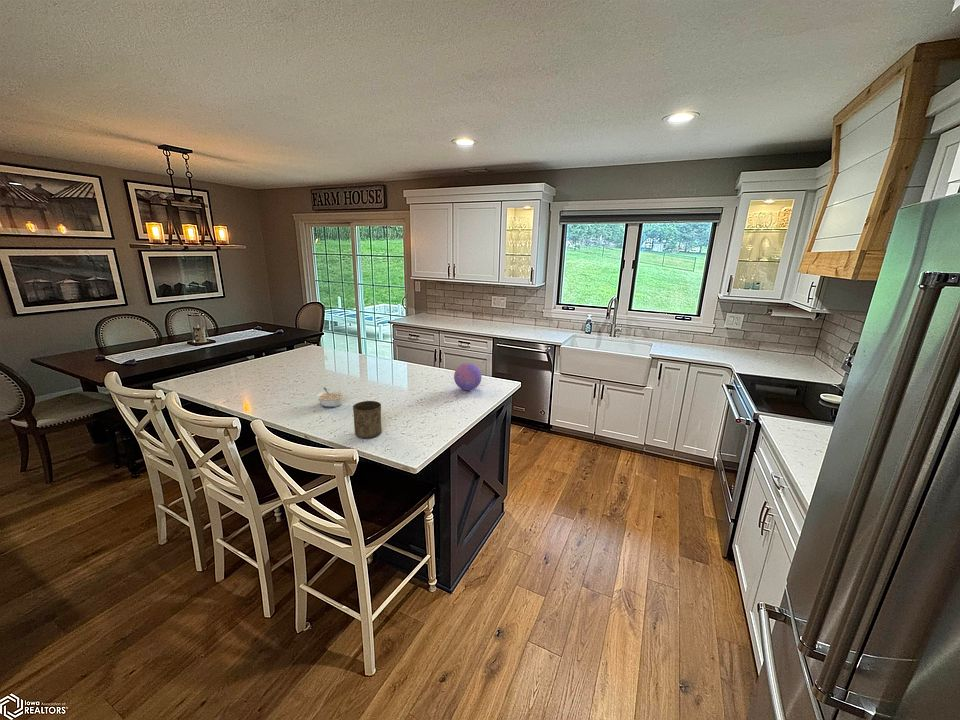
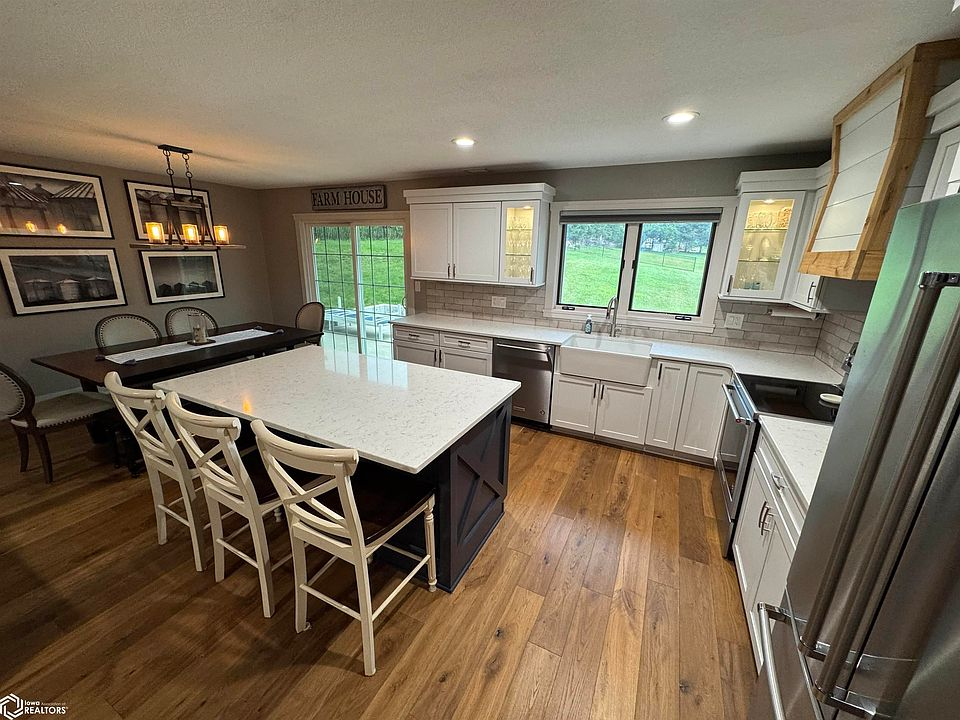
- cup [352,400,382,439]
- legume [315,387,346,408]
- decorative ball [453,362,483,391]
